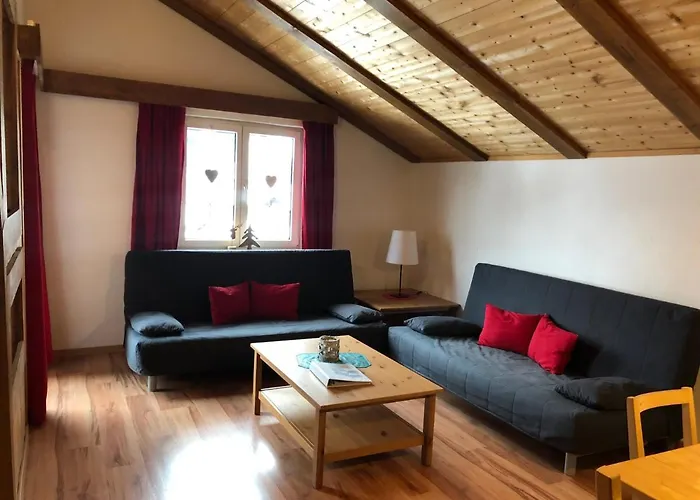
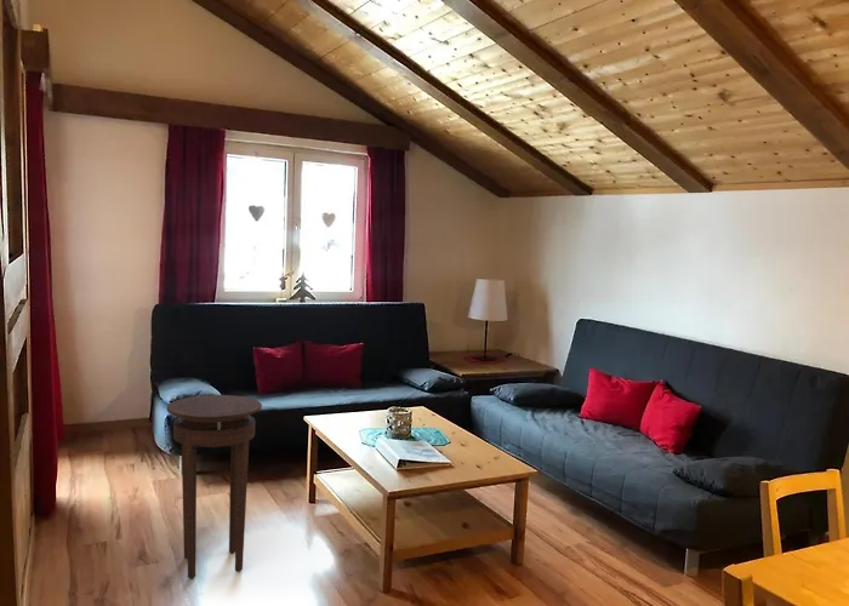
+ stool [165,394,263,579]
